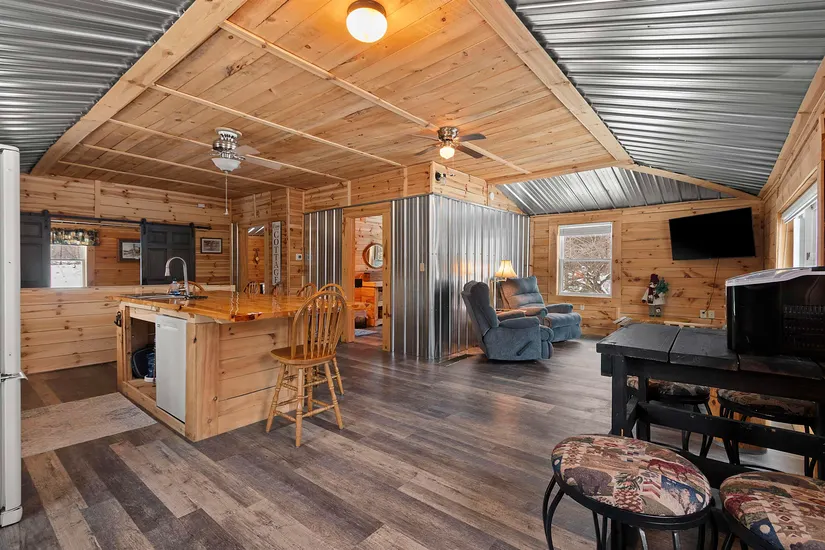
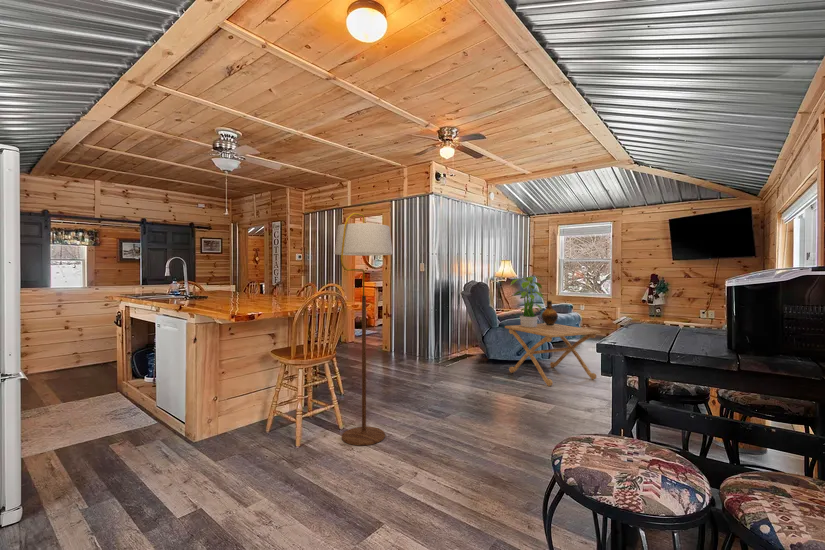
+ floor lamp [334,212,394,446]
+ potted plant [509,275,545,327]
+ side table [504,322,601,387]
+ ceramic jug [541,299,559,326]
